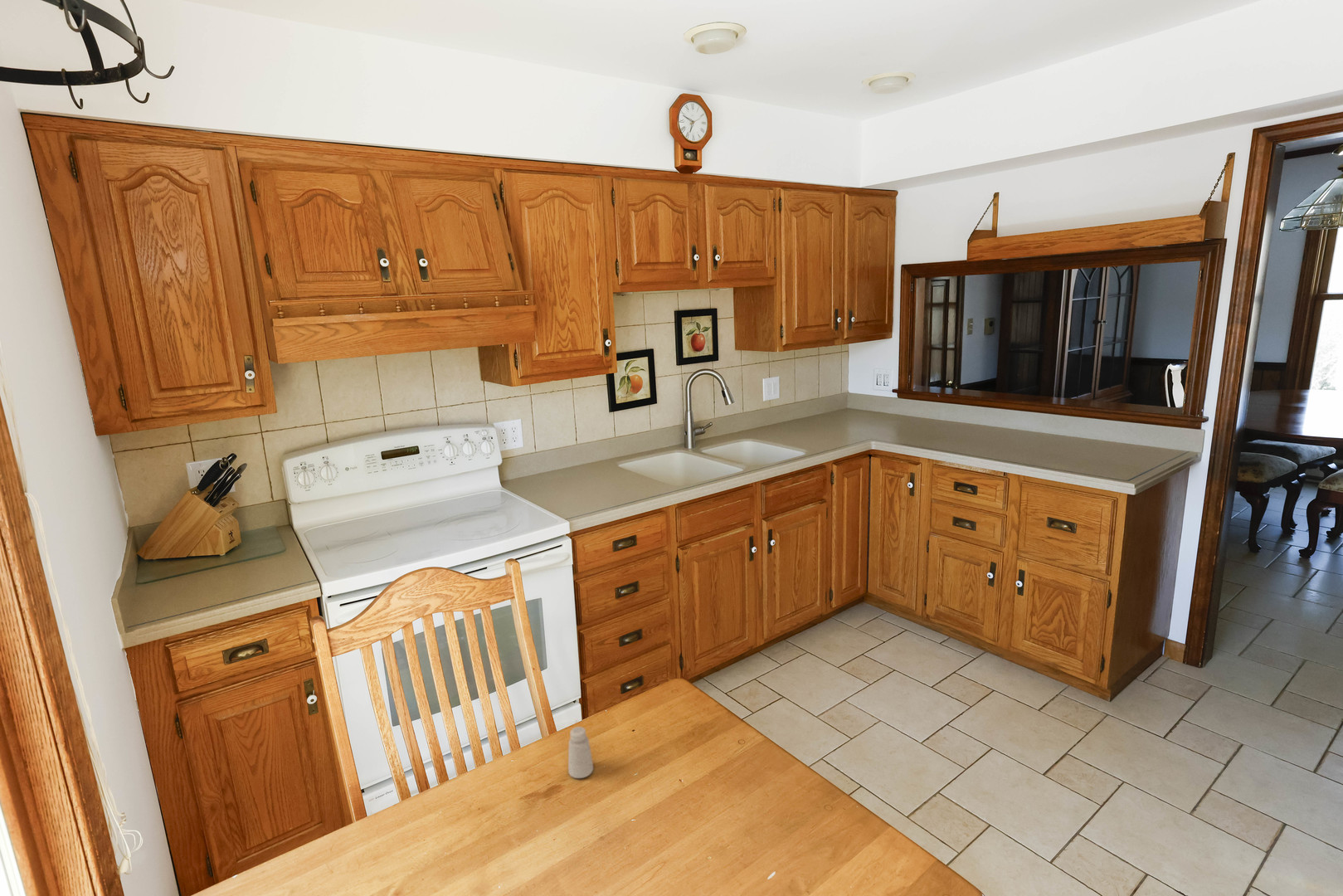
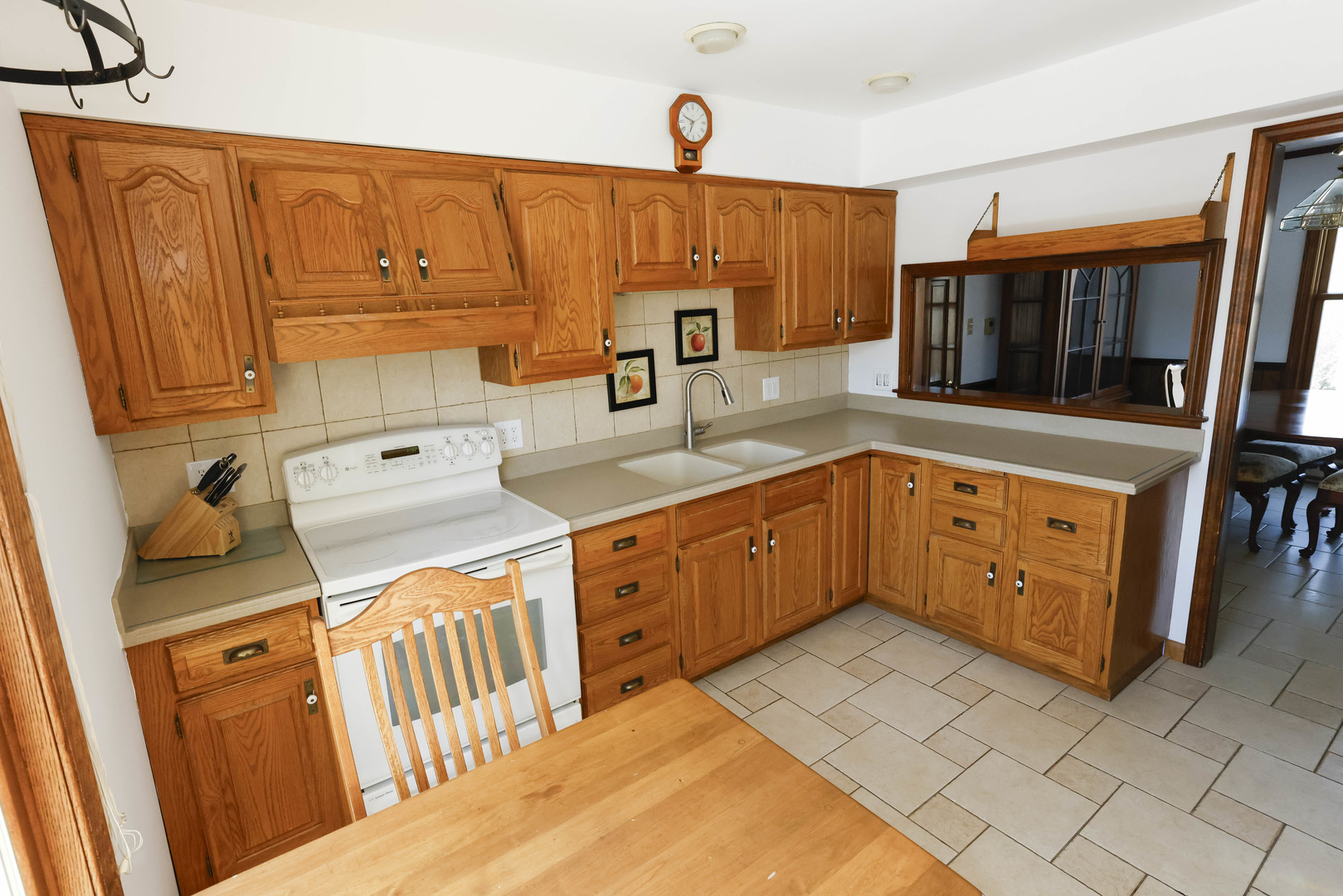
- saltshaker [567,726,594,779]
